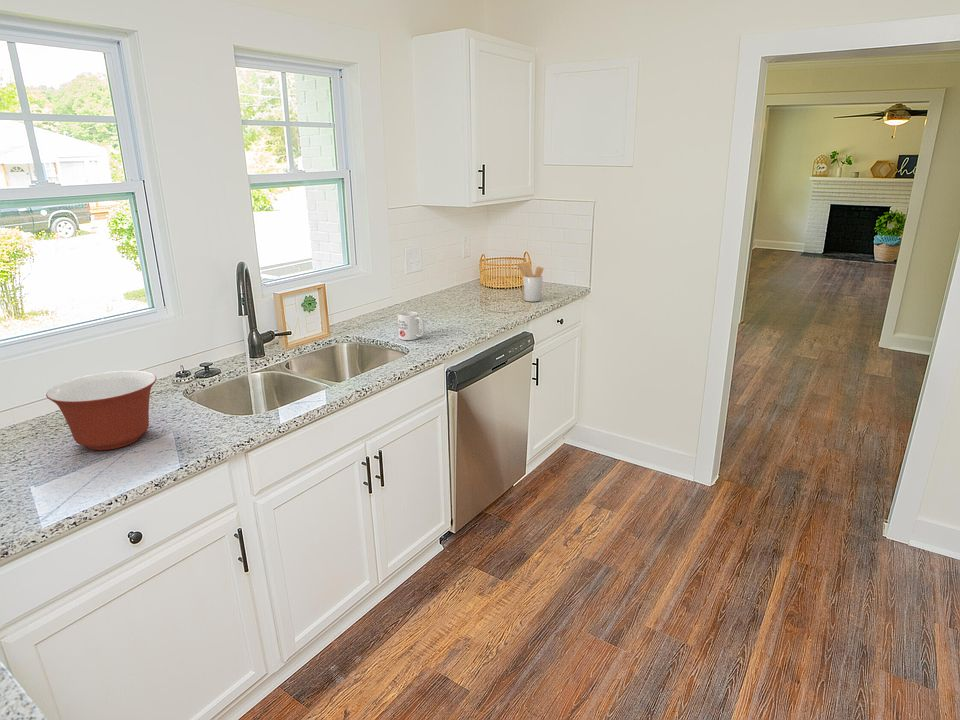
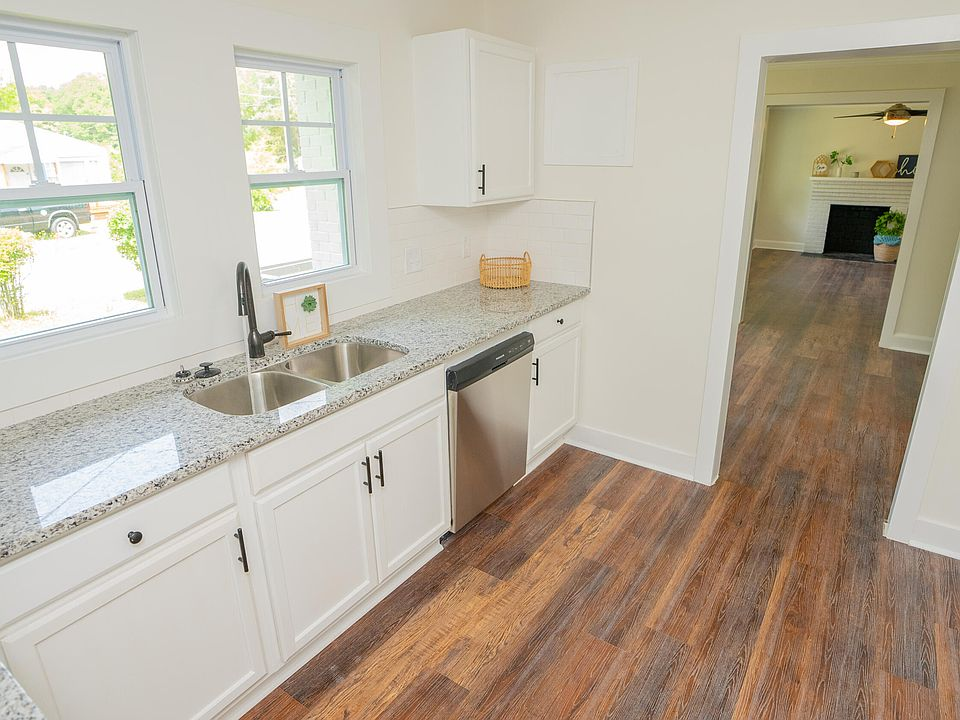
- utensil holder [516,263,544,302]
- mug [396,310,426,341]
- mixing bowl [45,370,158,451]
